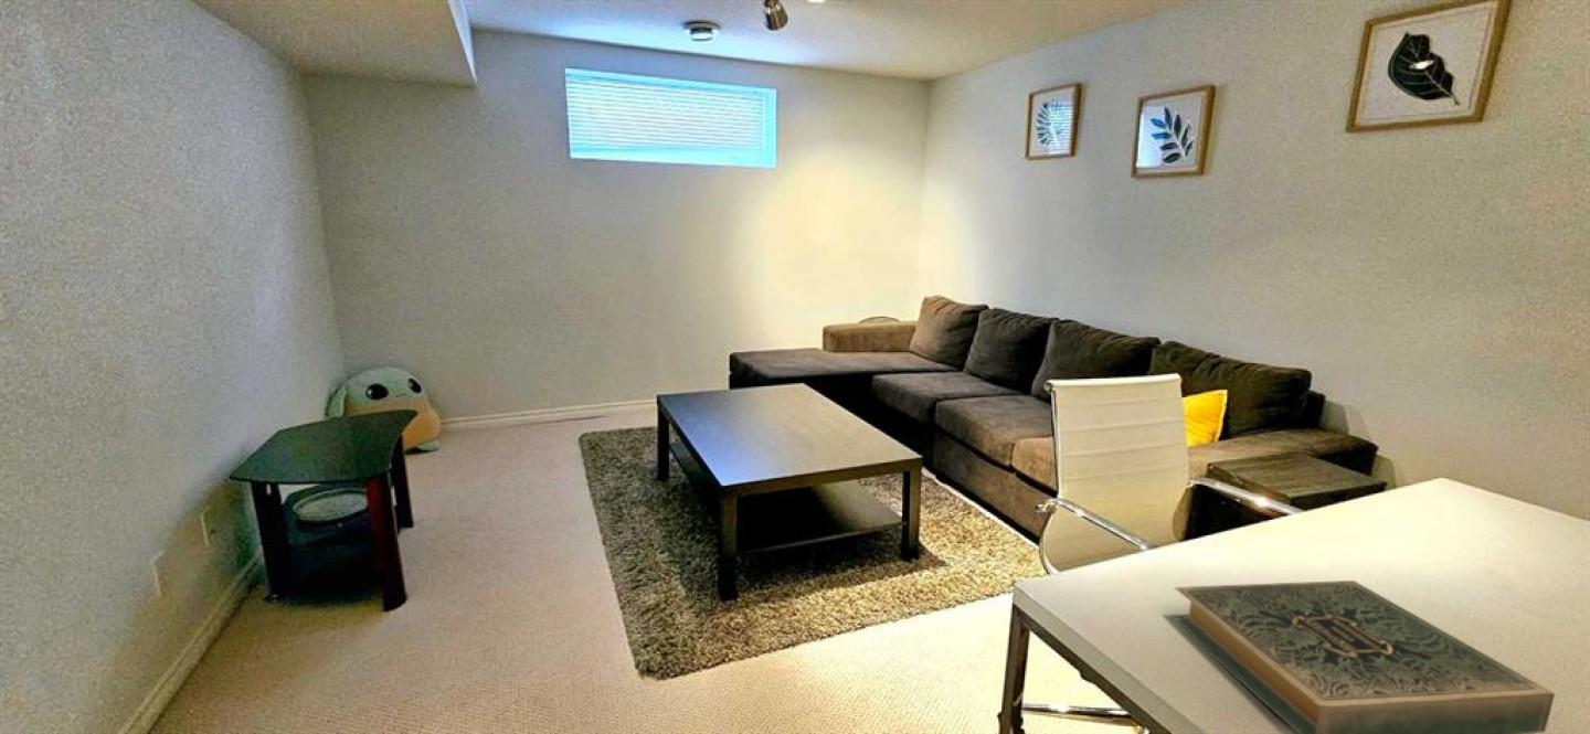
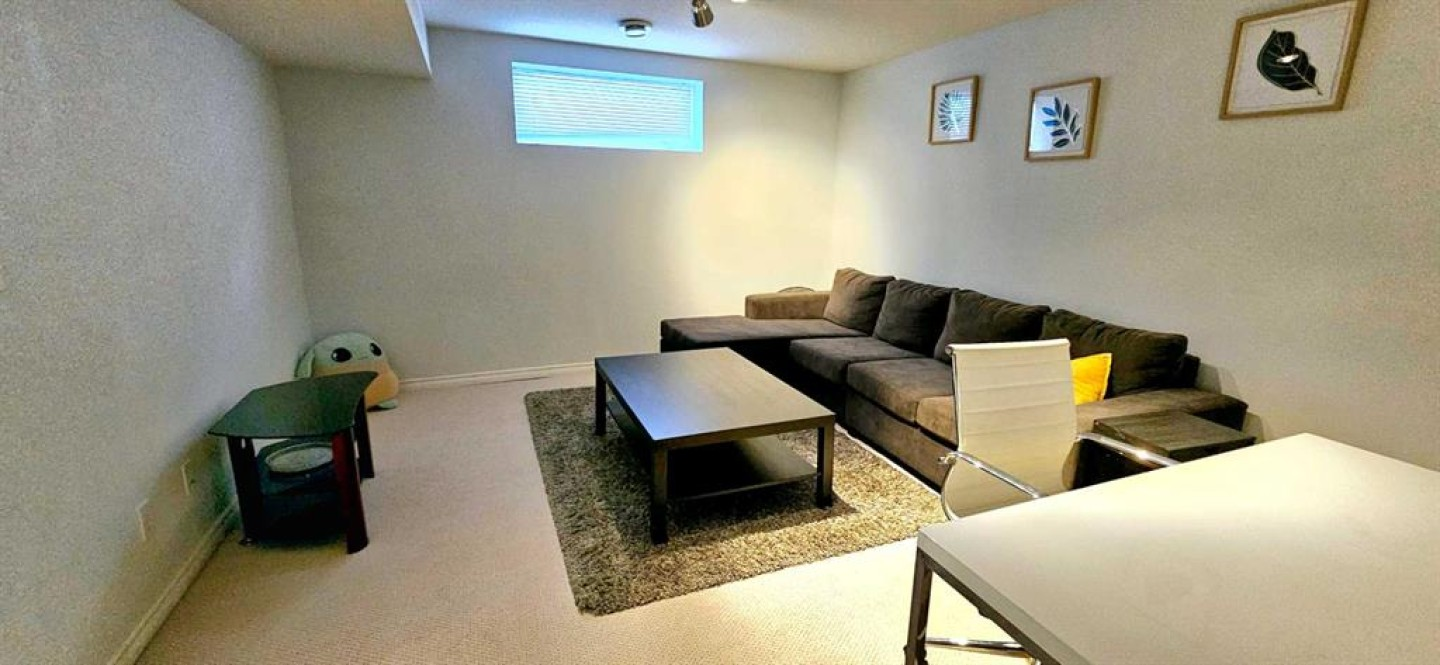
- hardback book [1173,579,1556,734]
